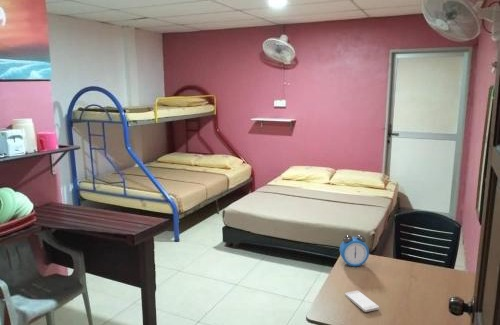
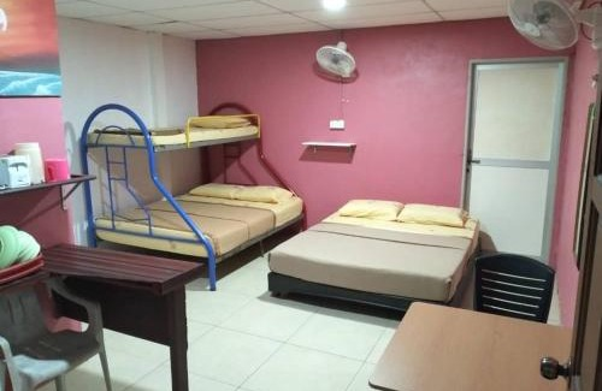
- smartphone [344,290,380,313]
- alarm clock [339,234,370,267]
